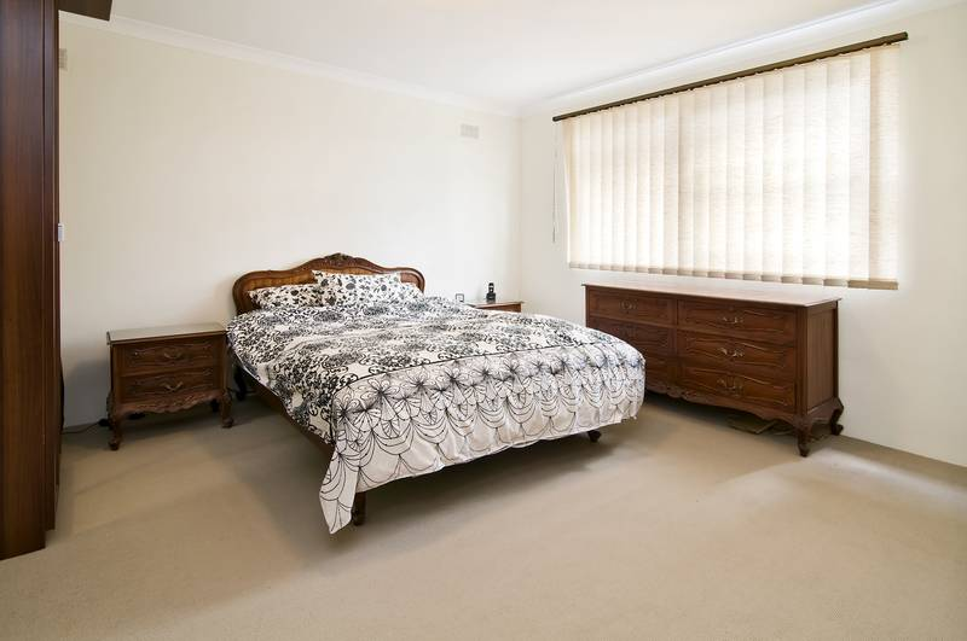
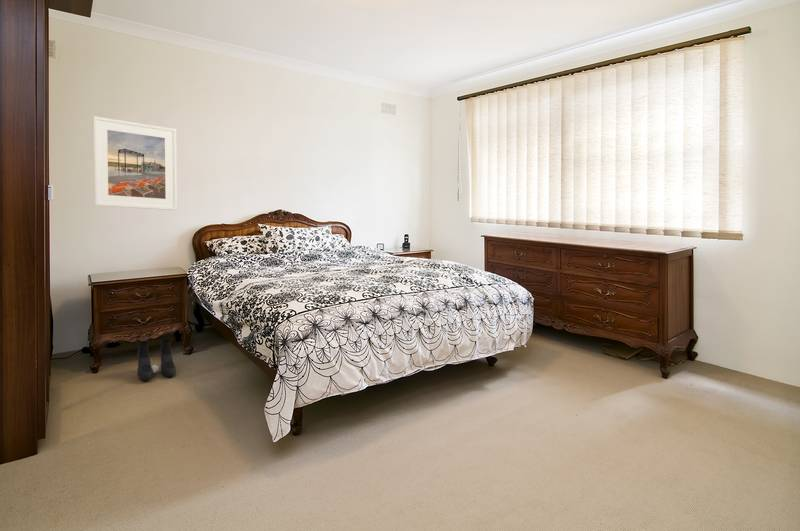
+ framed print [92,115,178,211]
+ boots [136,338,177,381]
